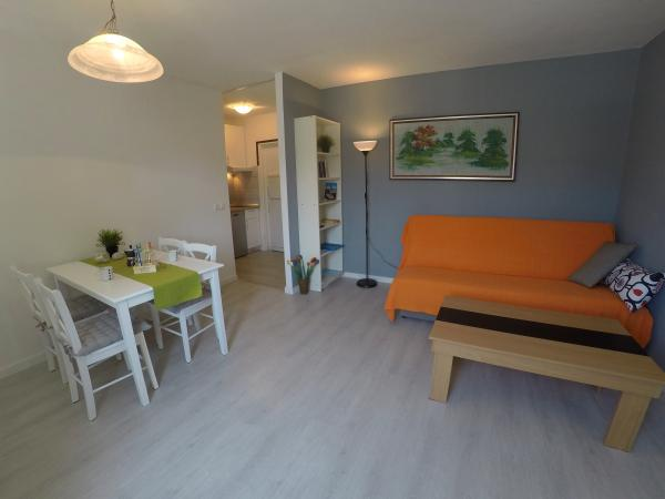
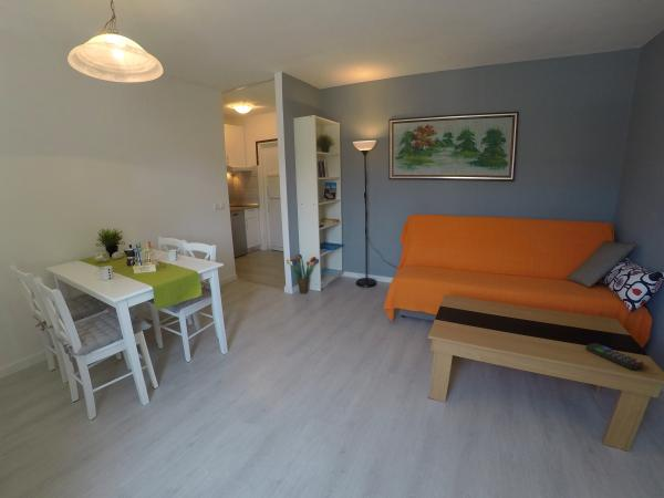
+ remote control [584,342,644,371]
